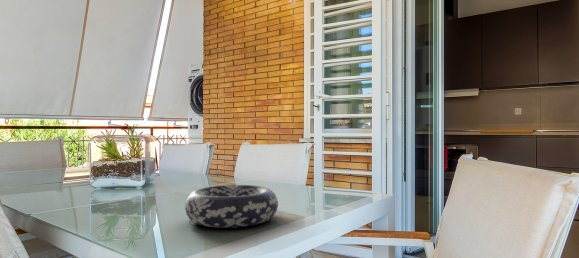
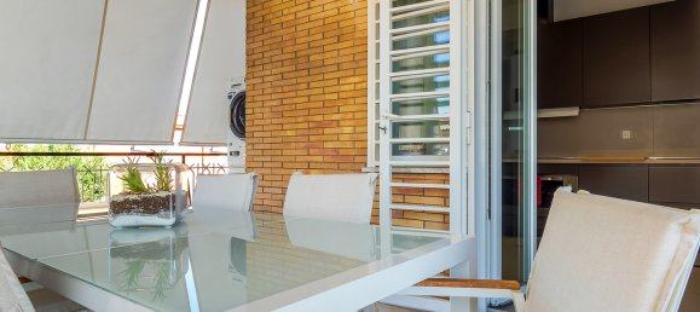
- decorative bowl [184,184,279,229]
